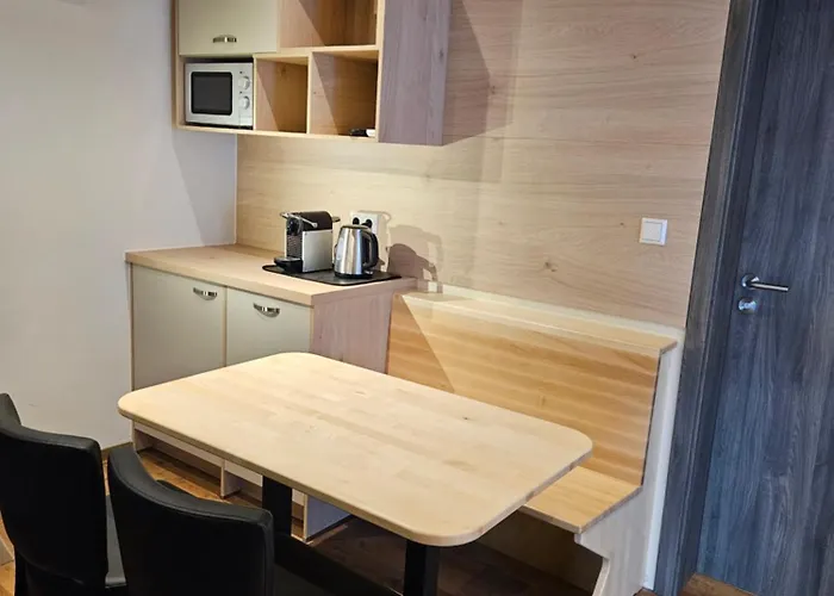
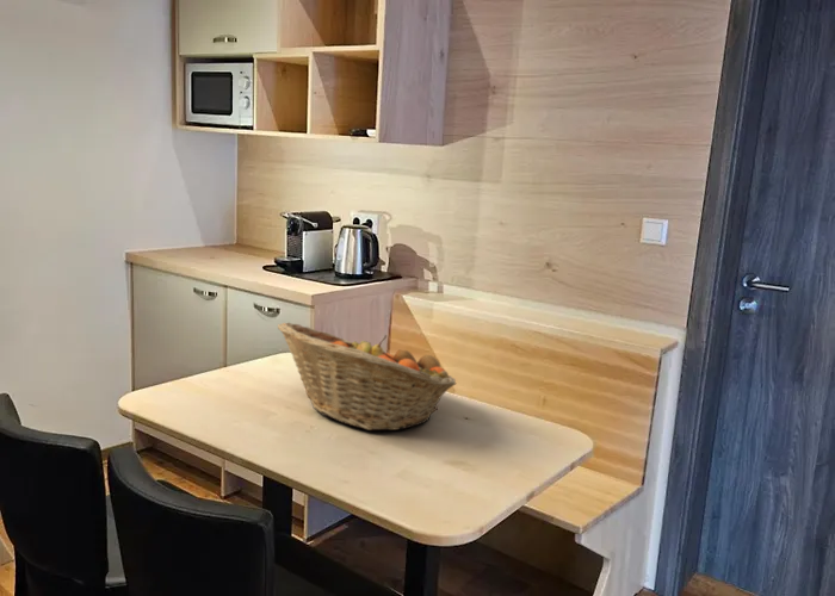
+ fruit basket [277,322,457,432]
